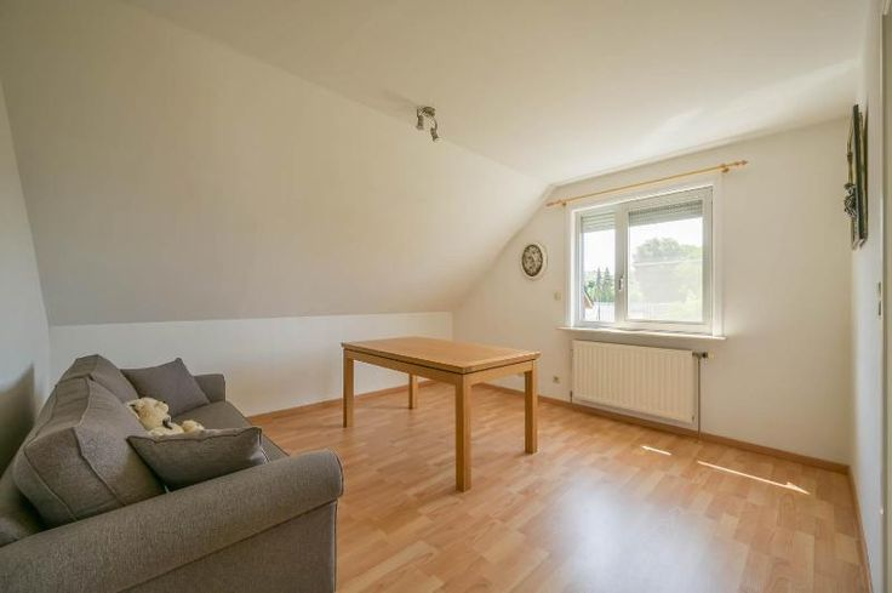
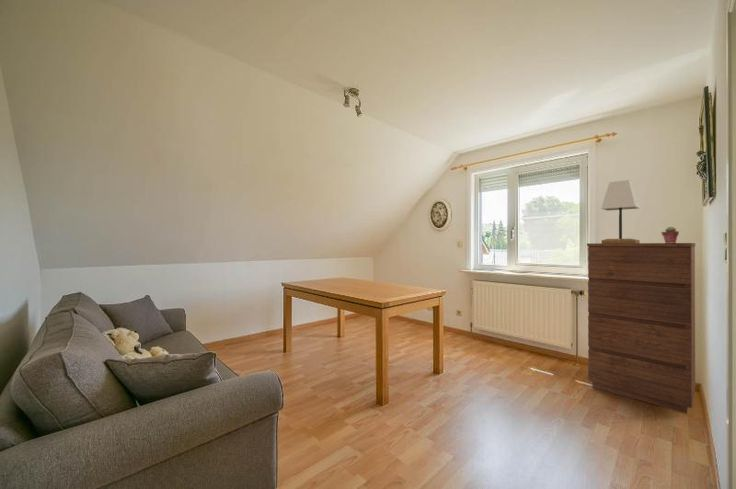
+ potted succulent [660,226,680,243]
+ lamp [600,179,641,243]
+ dresser [586,242,696,414]
